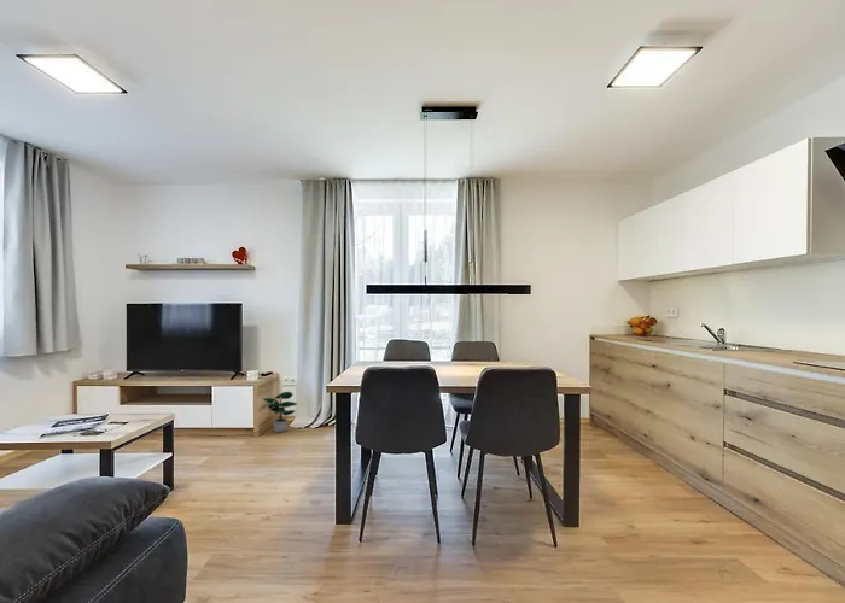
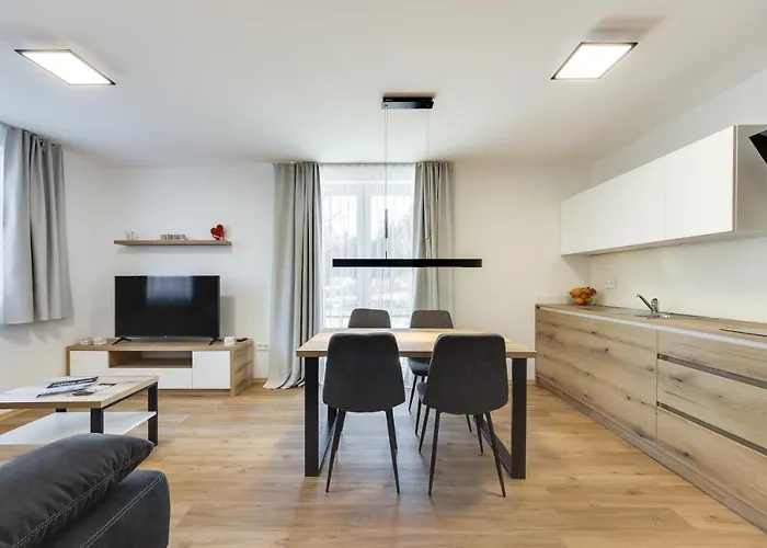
- potted plant [262,391,298,433]
